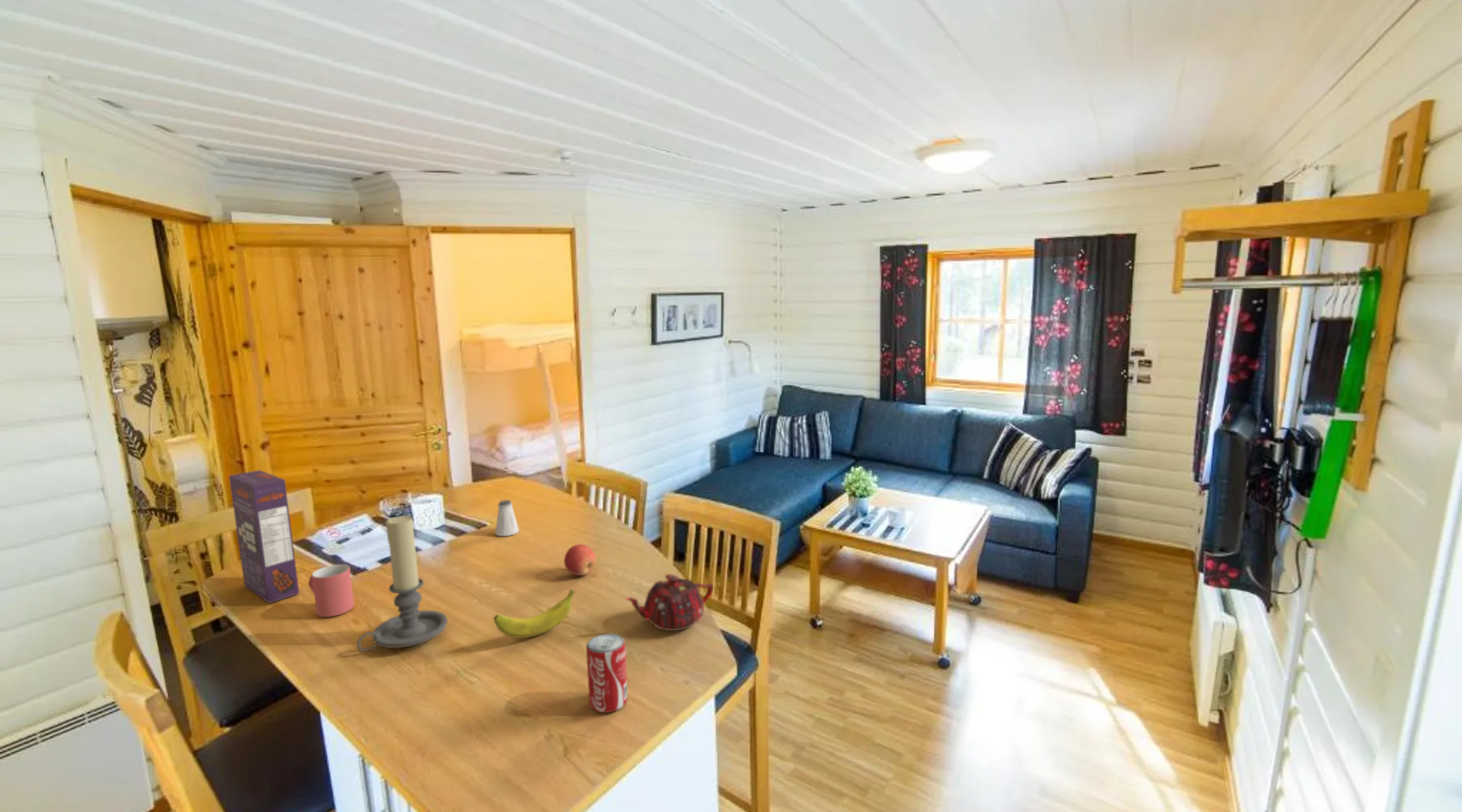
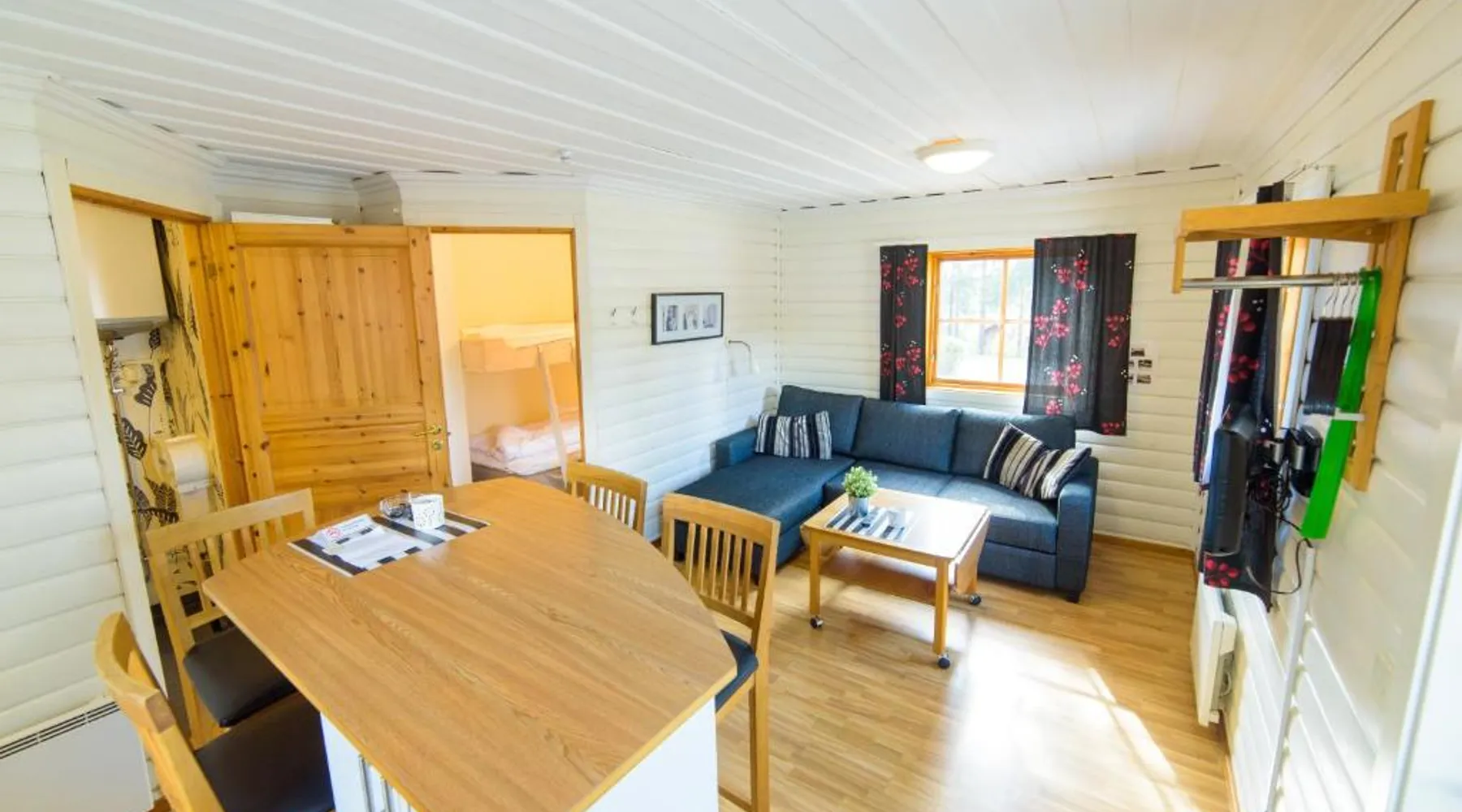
- saltshaker [495,499,520,537]
- banana [493,588,576,639]
- candle holder [356,515,448,653]
- beverage can [586,633,629,714]
- mug [307,564,355,618]
- cereal box [228,469,301,604]
- apple [563,543,597,577]
- teapot [625,573,714,632]
